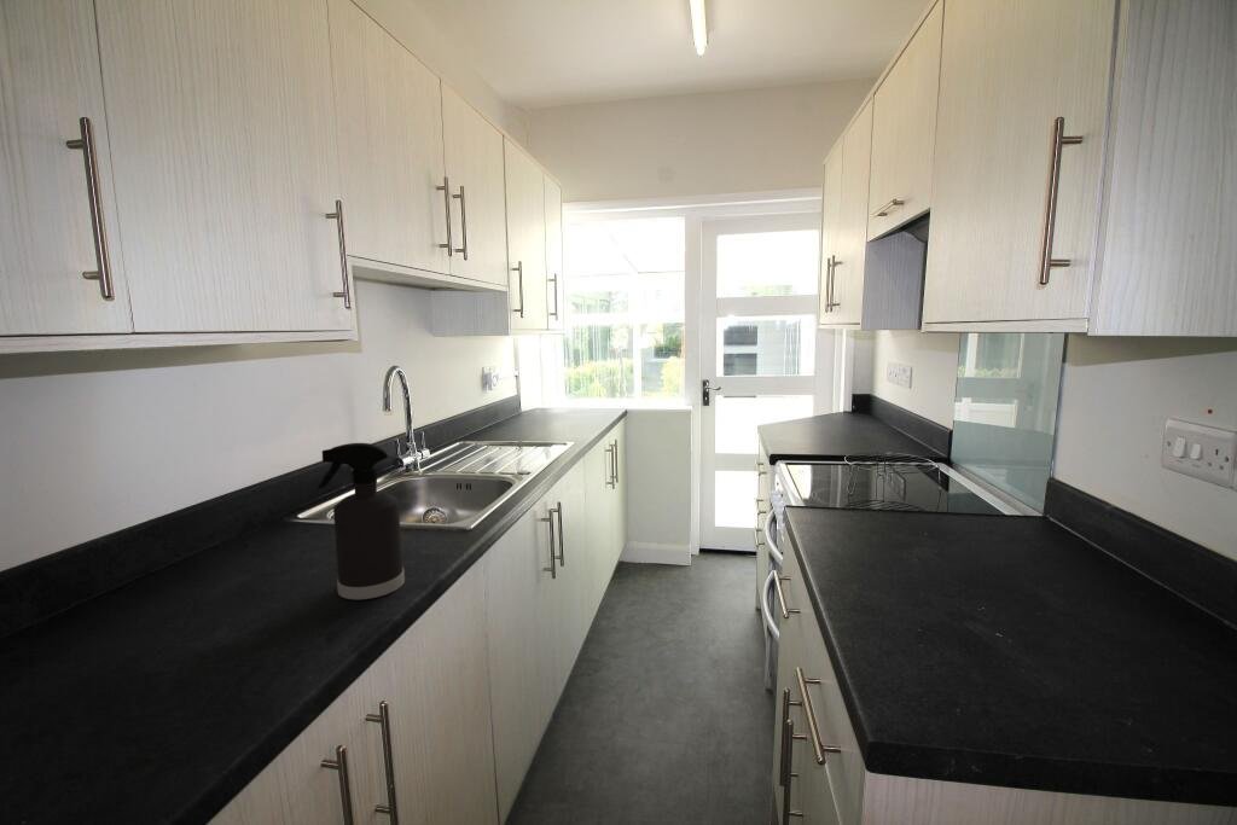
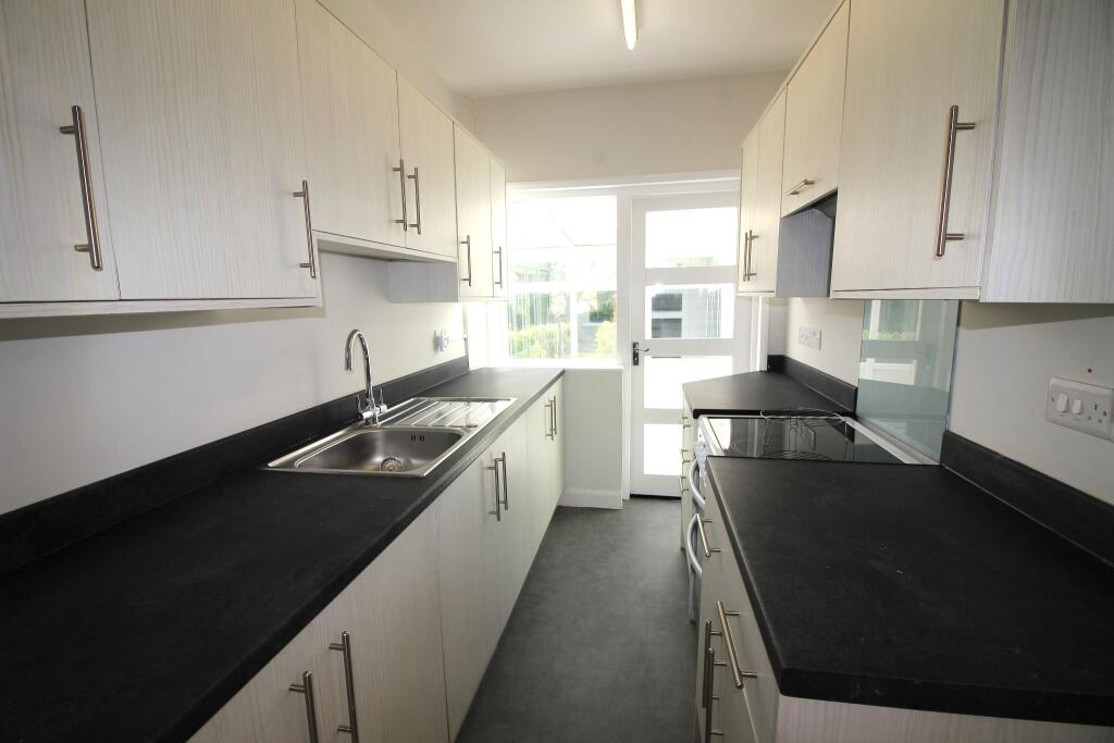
- spray bottle [316,442,406,600]
